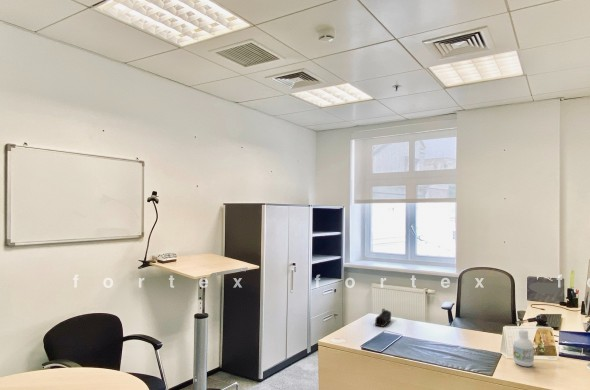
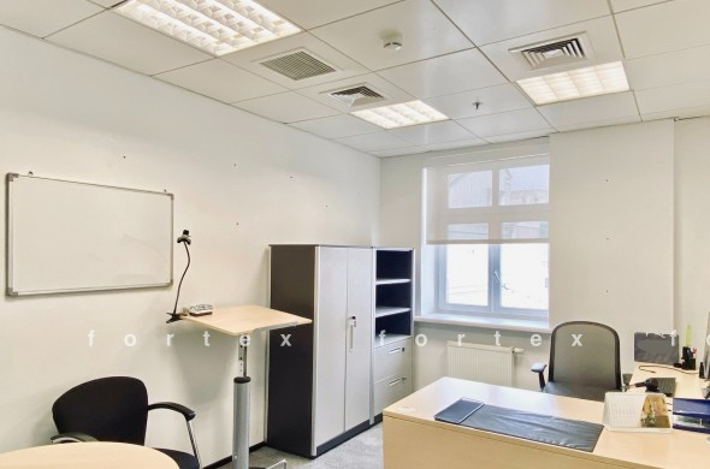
- bottle [512,328,535,368]
- pencil case [374,307,392,328]
